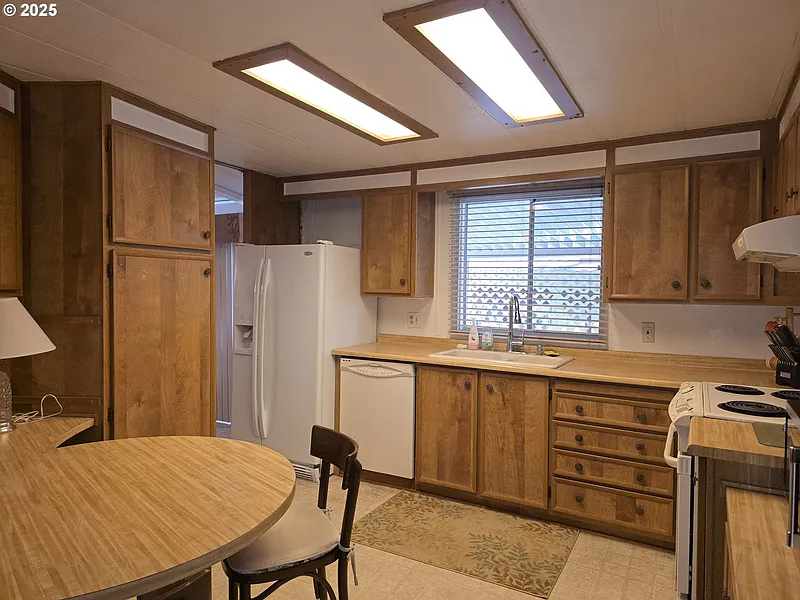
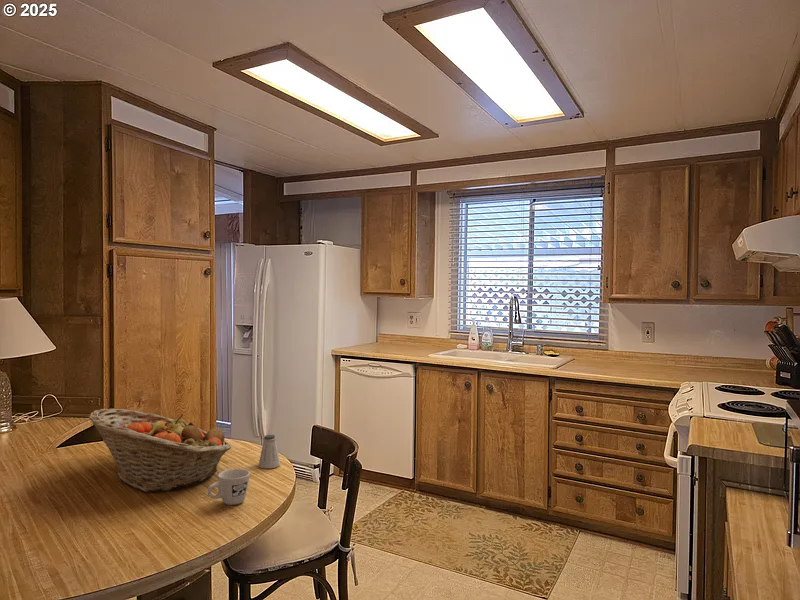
+ saltshaker [258,434,281,469]
+ mug [206,468,251,506]
+ fruit basket [88,408,232,493]
